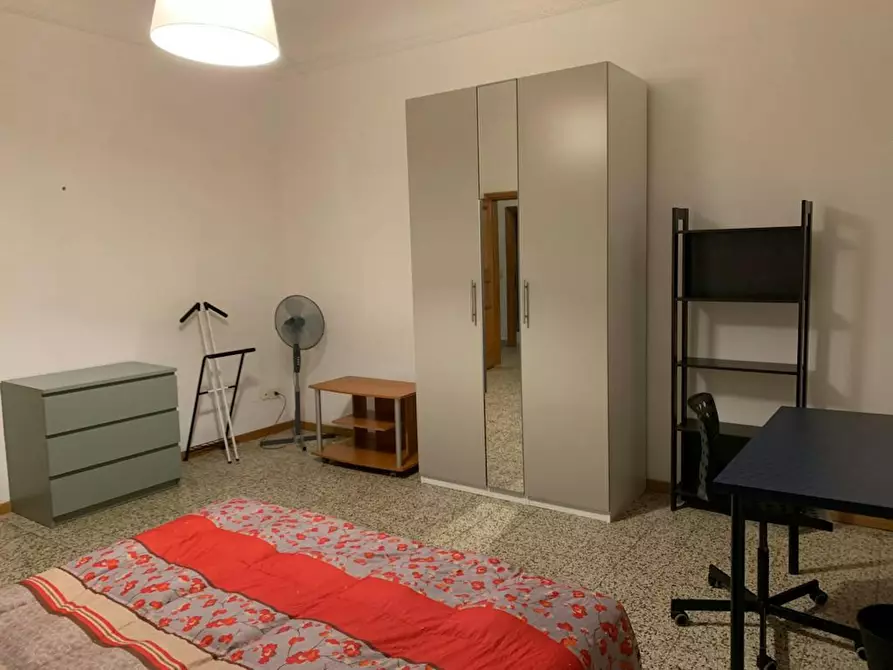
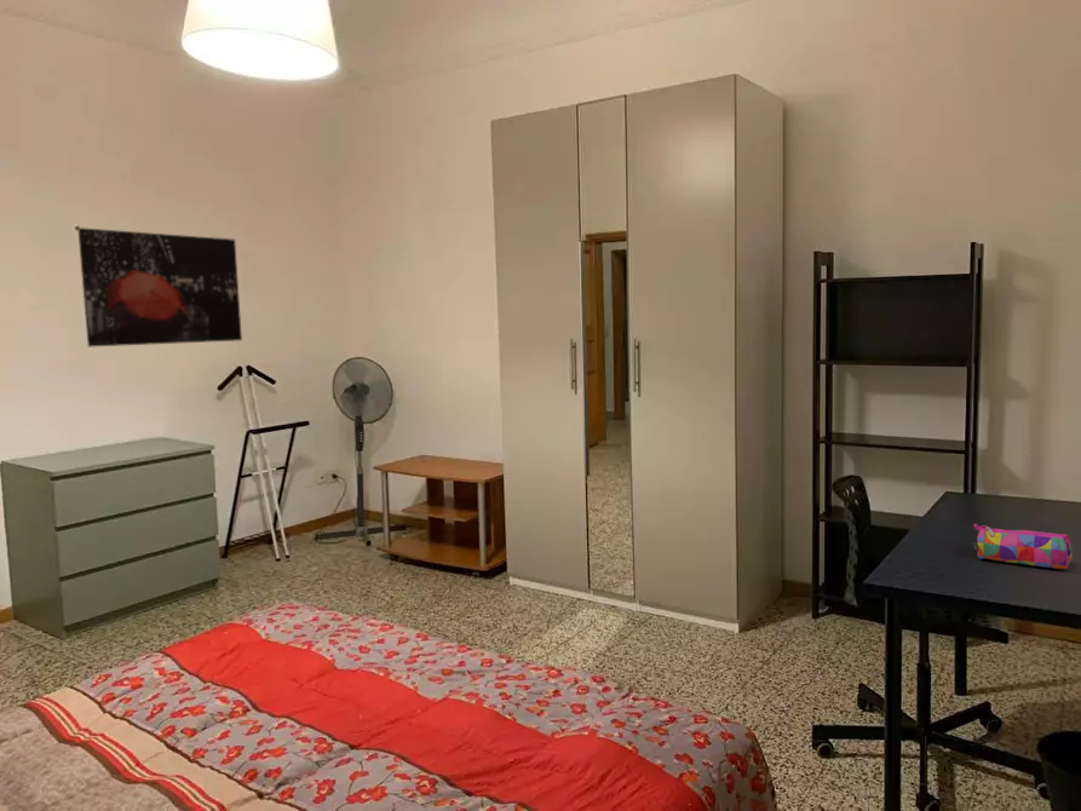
+ wall art [76,226,243,347]
+ pencil case [972,523,1074,570]
